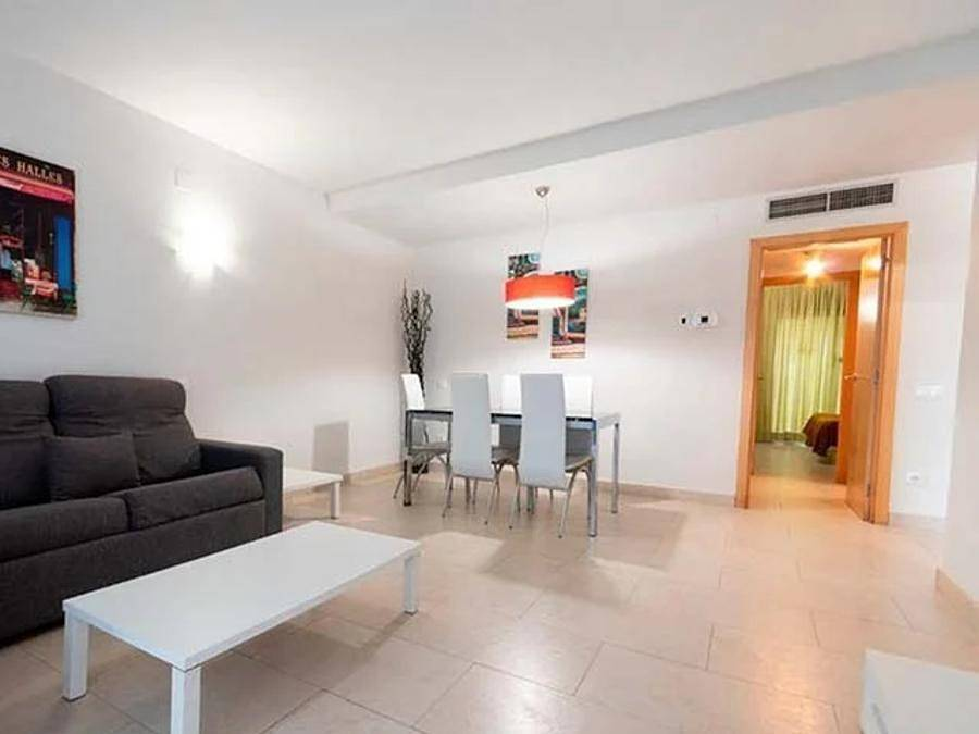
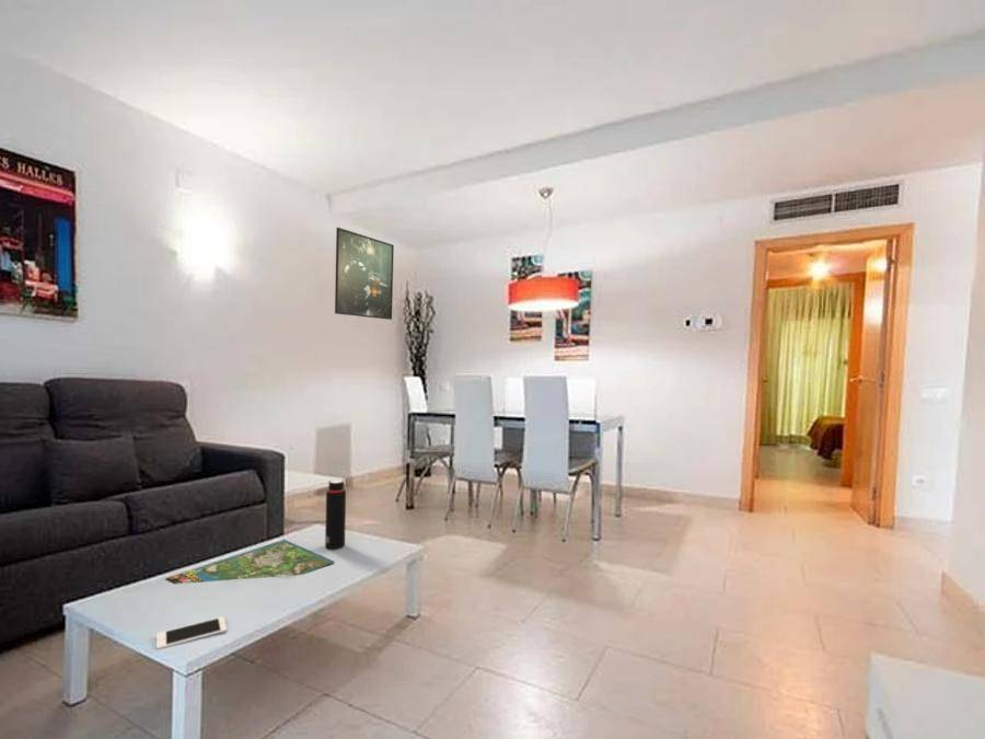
+ board game [164,539,336,586]
+ water bottle [324,478,347,551]
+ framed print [334,227,395,321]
+ cell phone [155,615,228,650]
